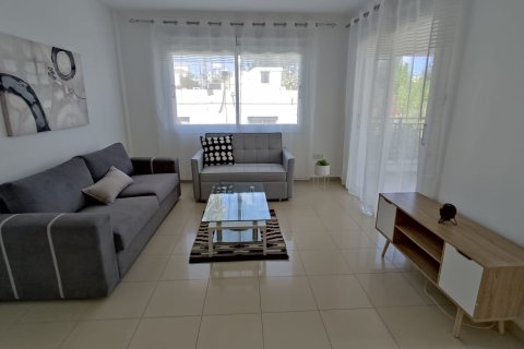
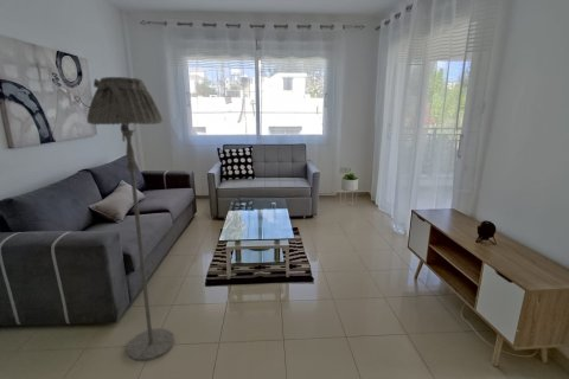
+ floor lamp [87,76,175,362]
